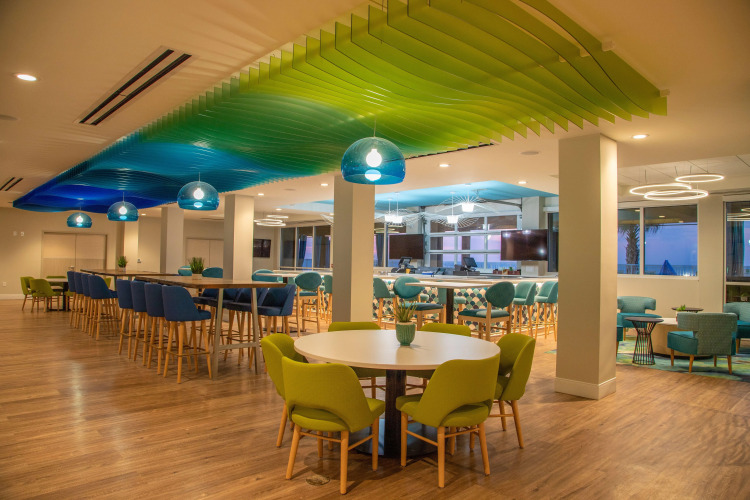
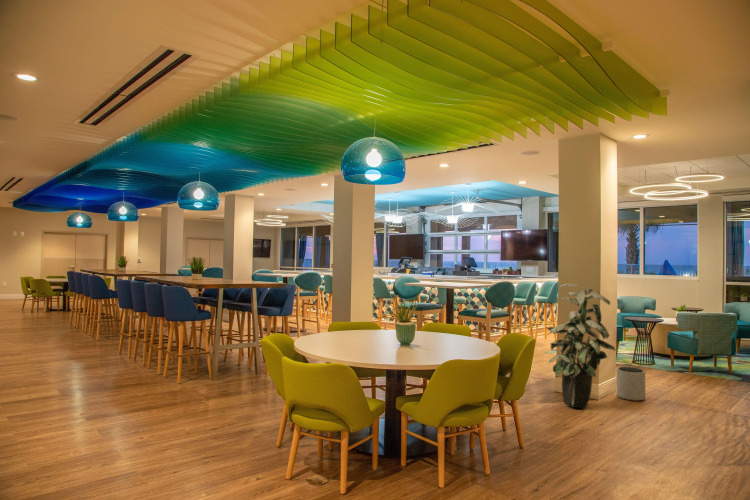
+ plant pot [616,366,646,402]
+ indoor plant [545,282,616,409]
